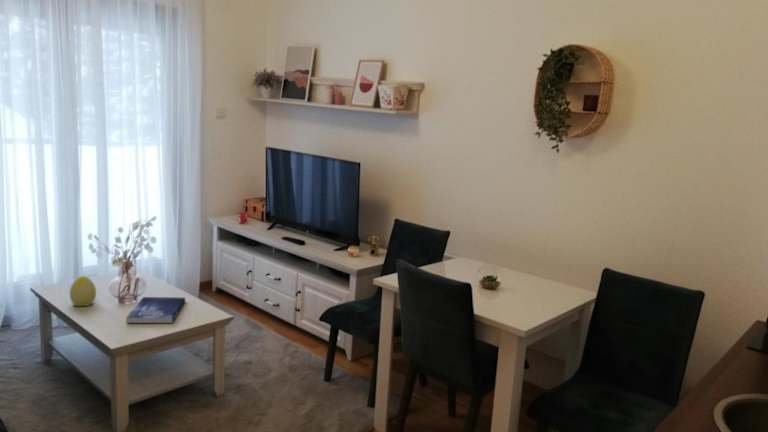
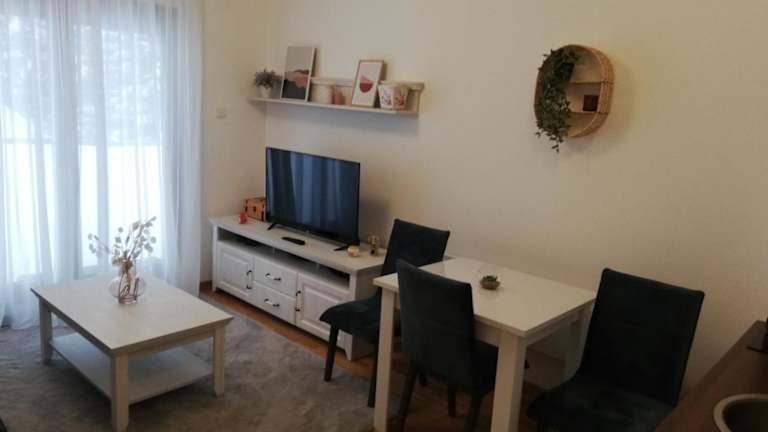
- decorative egg [69,275,97,307]
- book [125,296,186,324]
